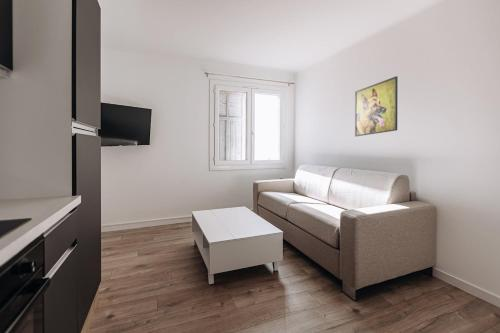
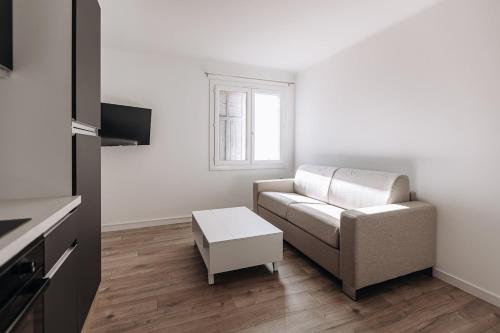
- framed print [354,75,399,137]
